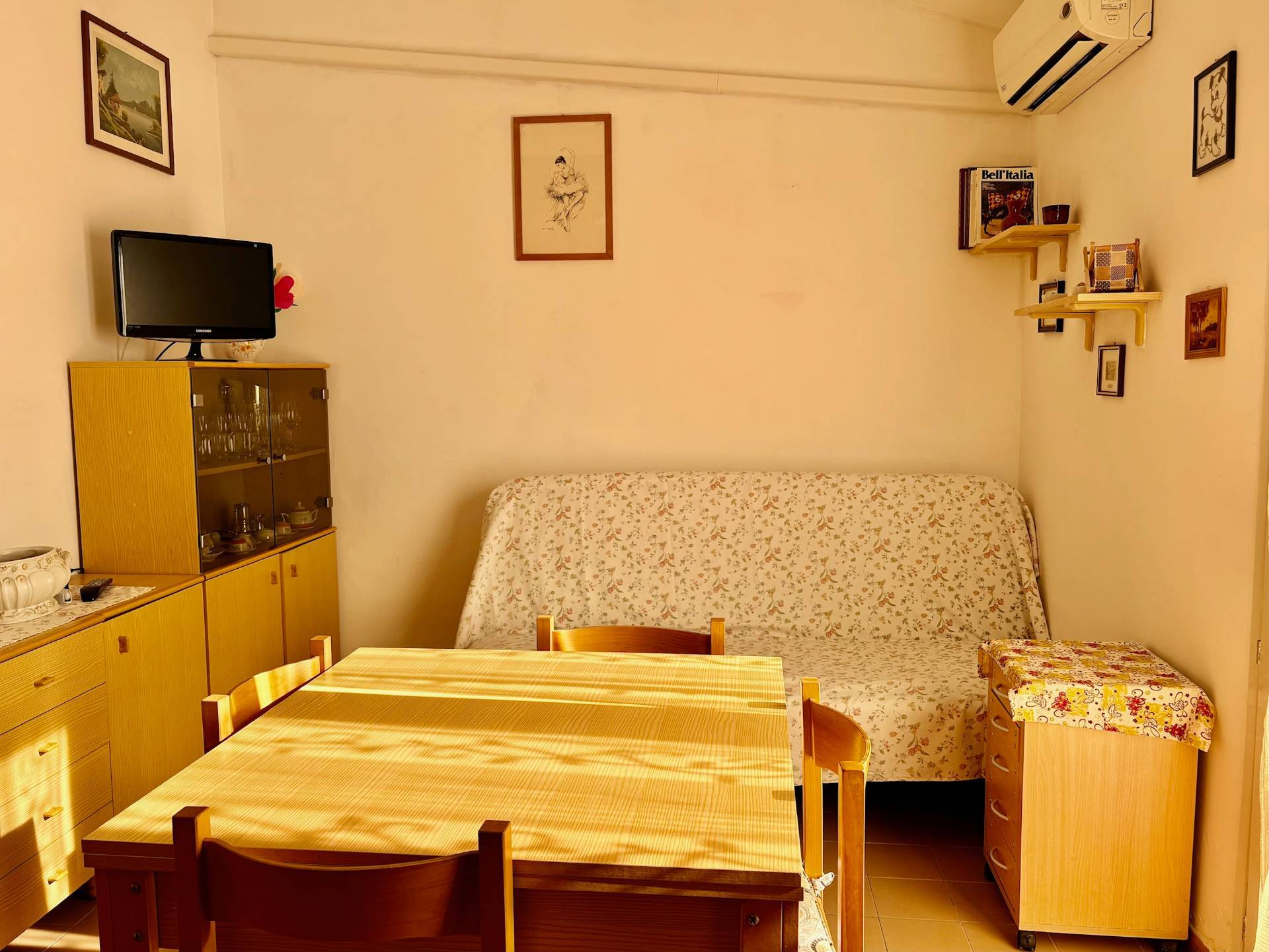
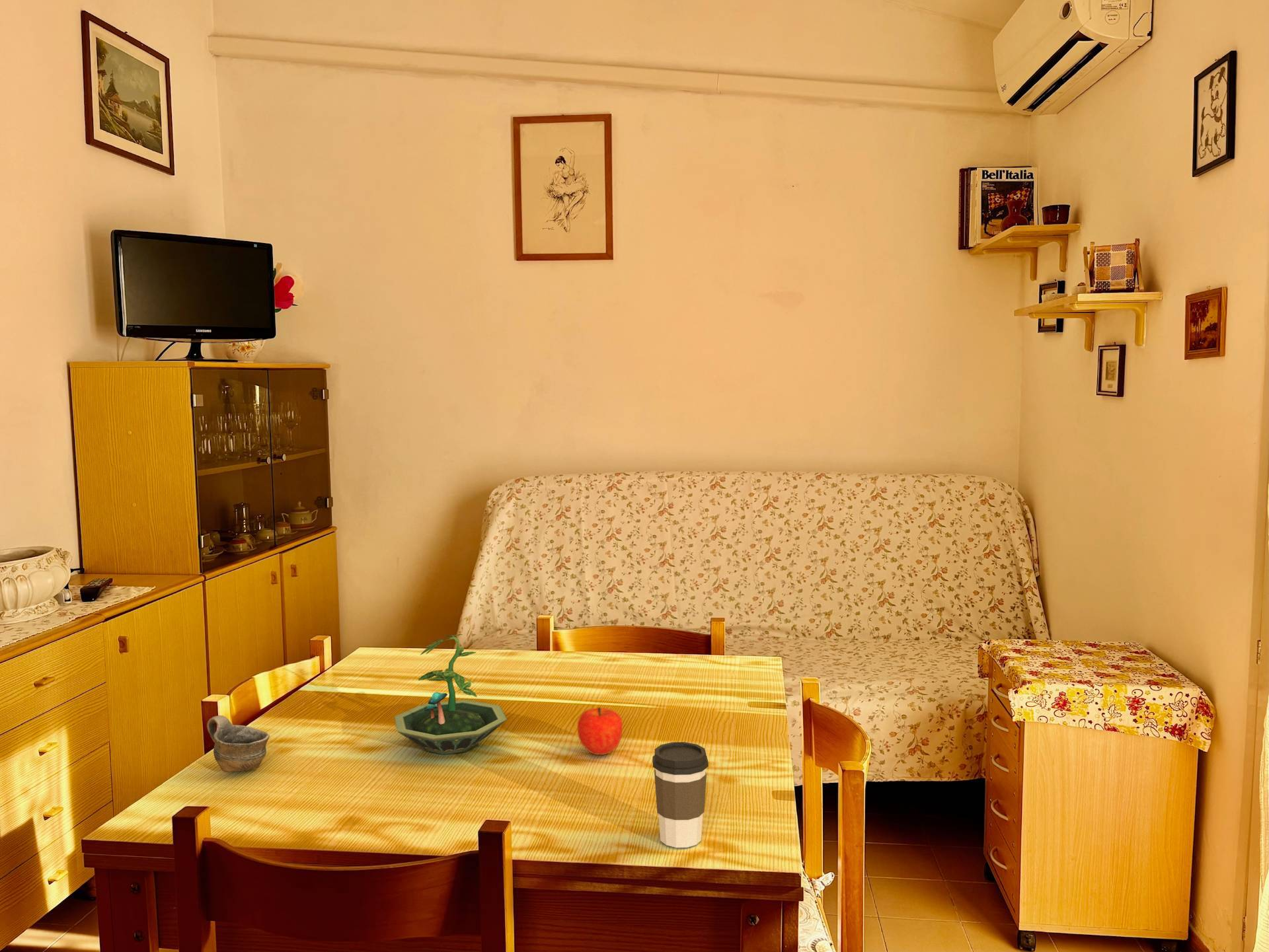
+ terrarium [393,634,508,755]
+ coffee cup [652,741,709,848]
+ fruit [577,707,623,756]
+ cup [206,715,270,773]
